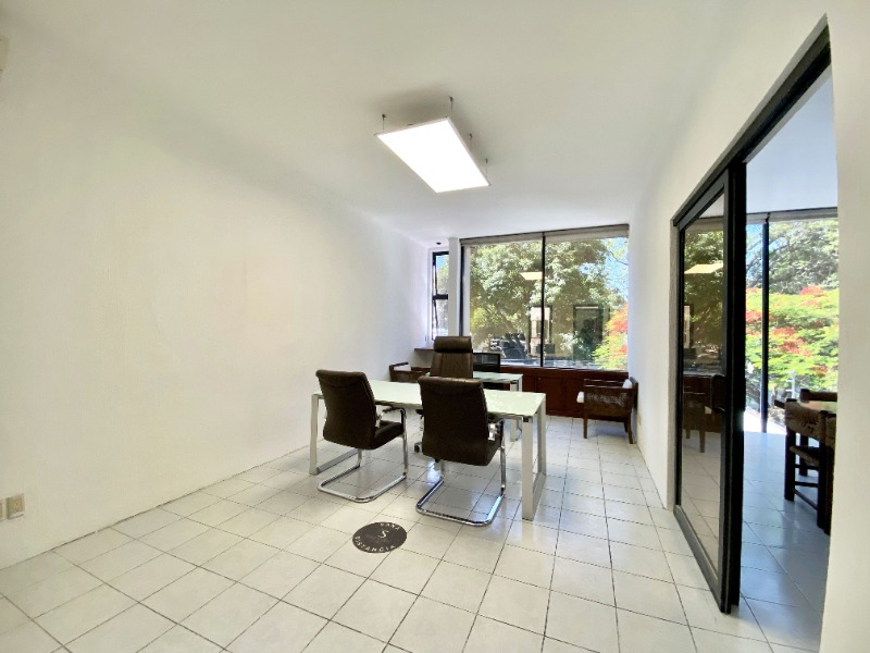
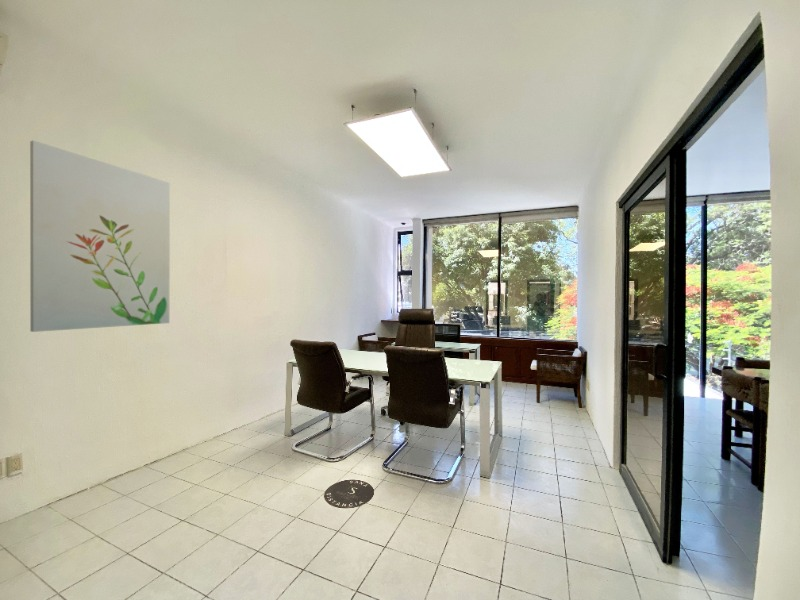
+ wall art [29,139,171,333]
